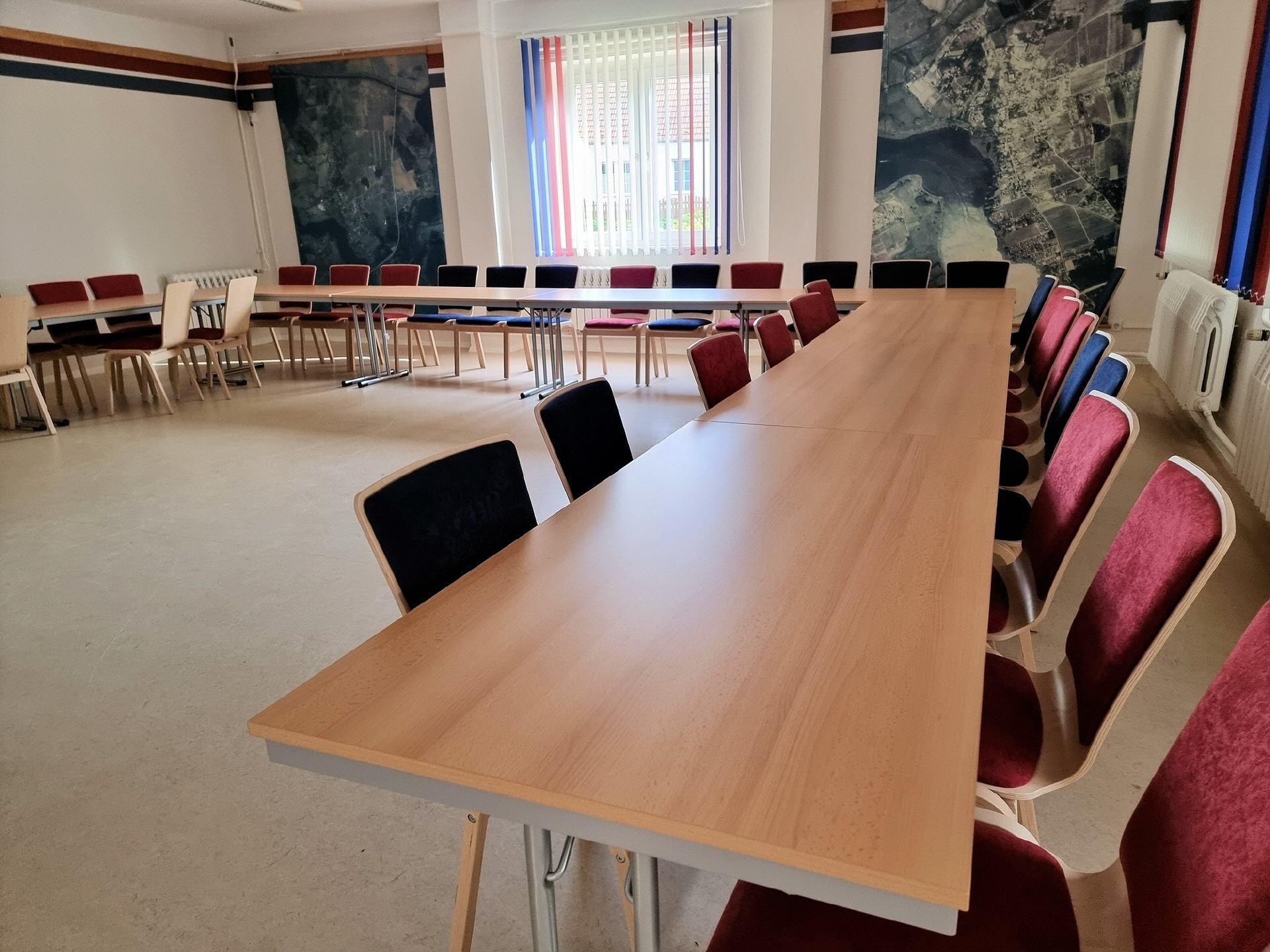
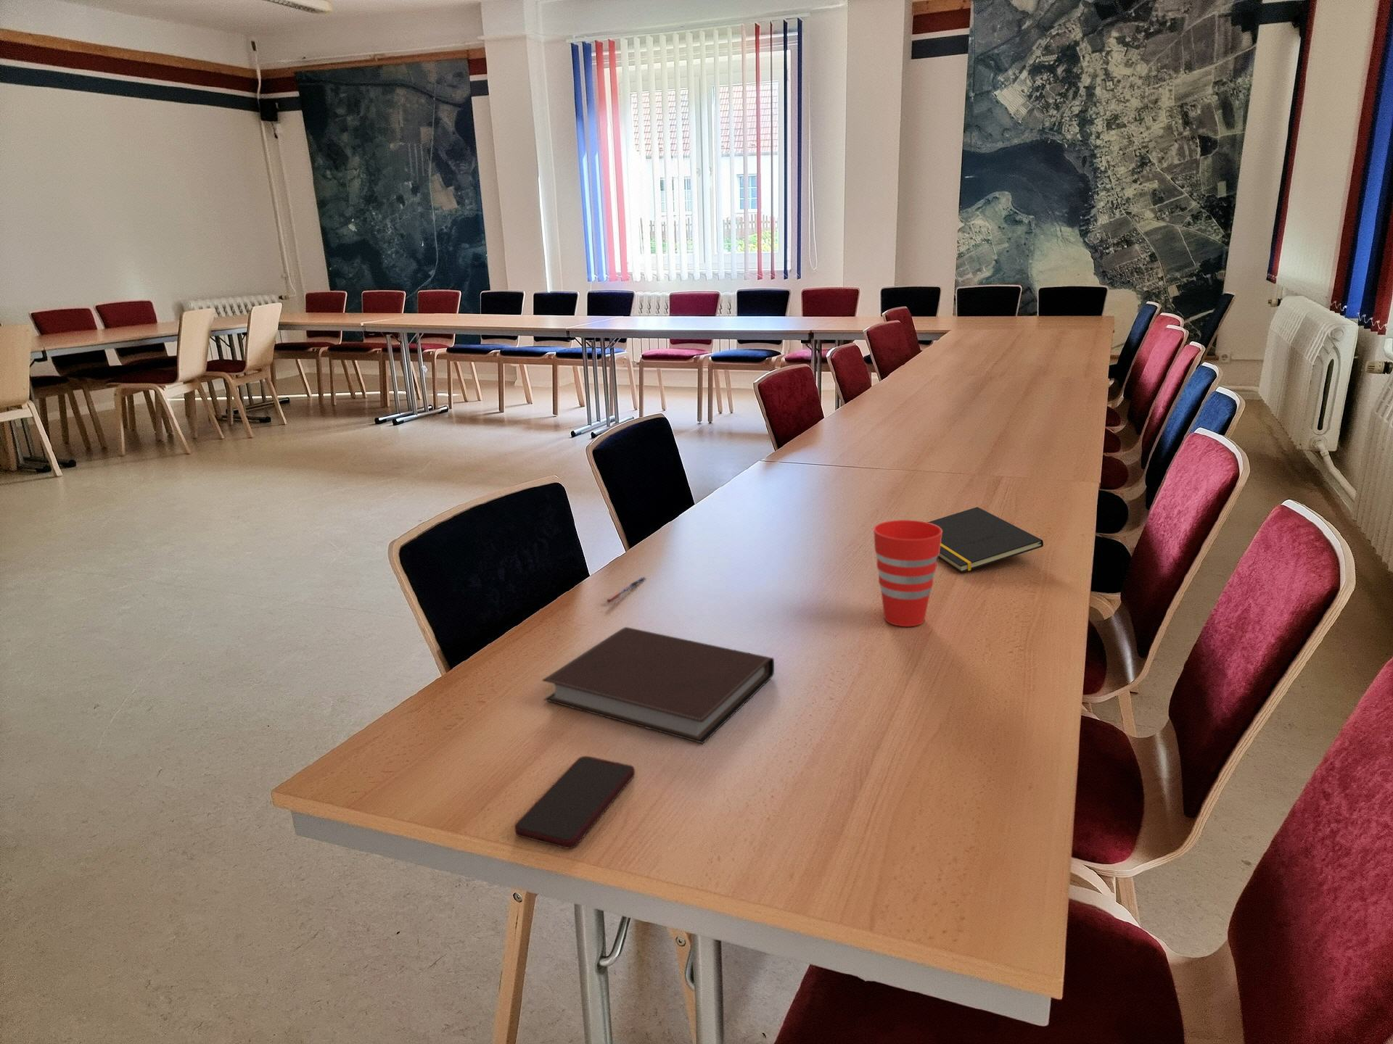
+ cup [873,519,942,627]
+ pen [605,576,647,603]
+ notepad [927,506,1044,574]
+ notebook [541,626,774,745]
+ smartphone [513,756,635,850]
